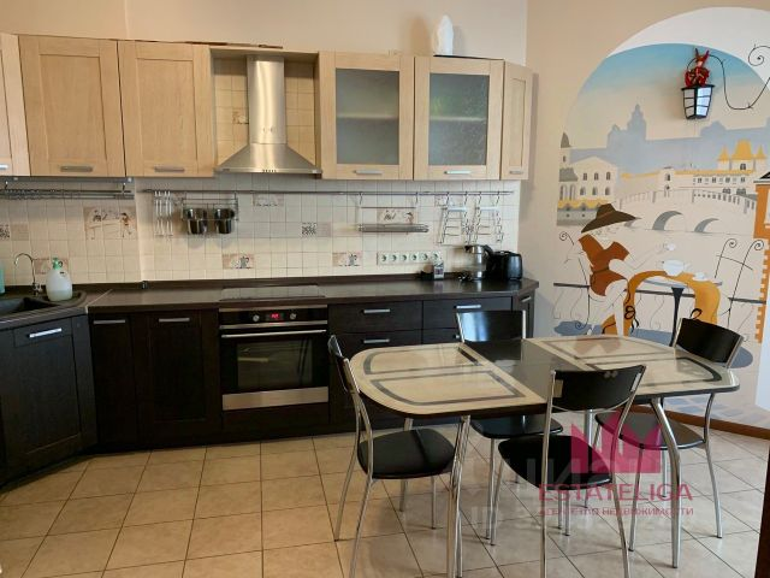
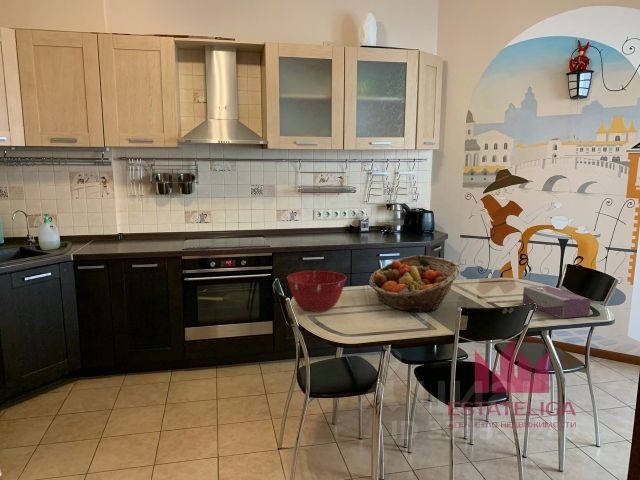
+ mixing bowl [286,270,347,313]
+ fruit basket [368,254,462,313]
+ tissue box [522,285,592,319]
